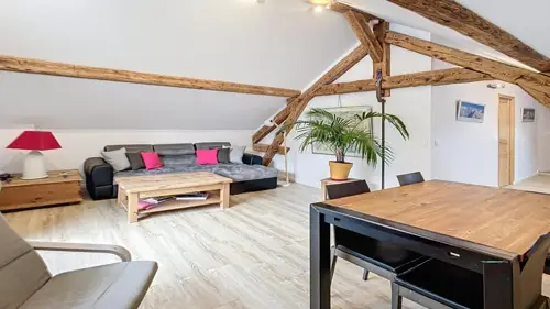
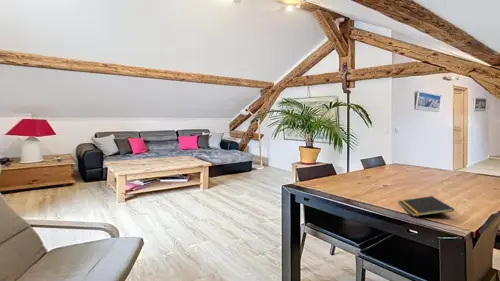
+ notepad [398,195,455,217]
